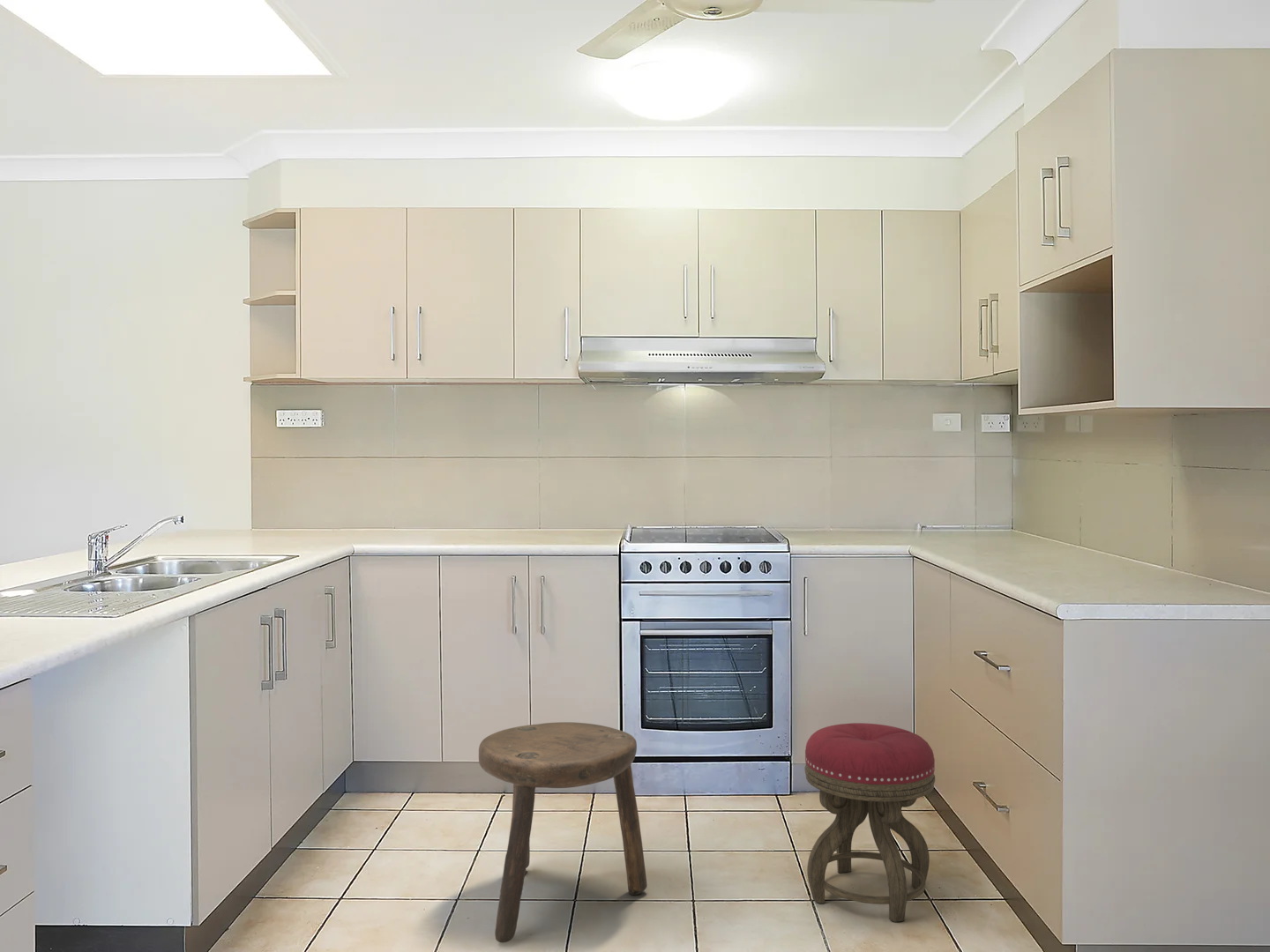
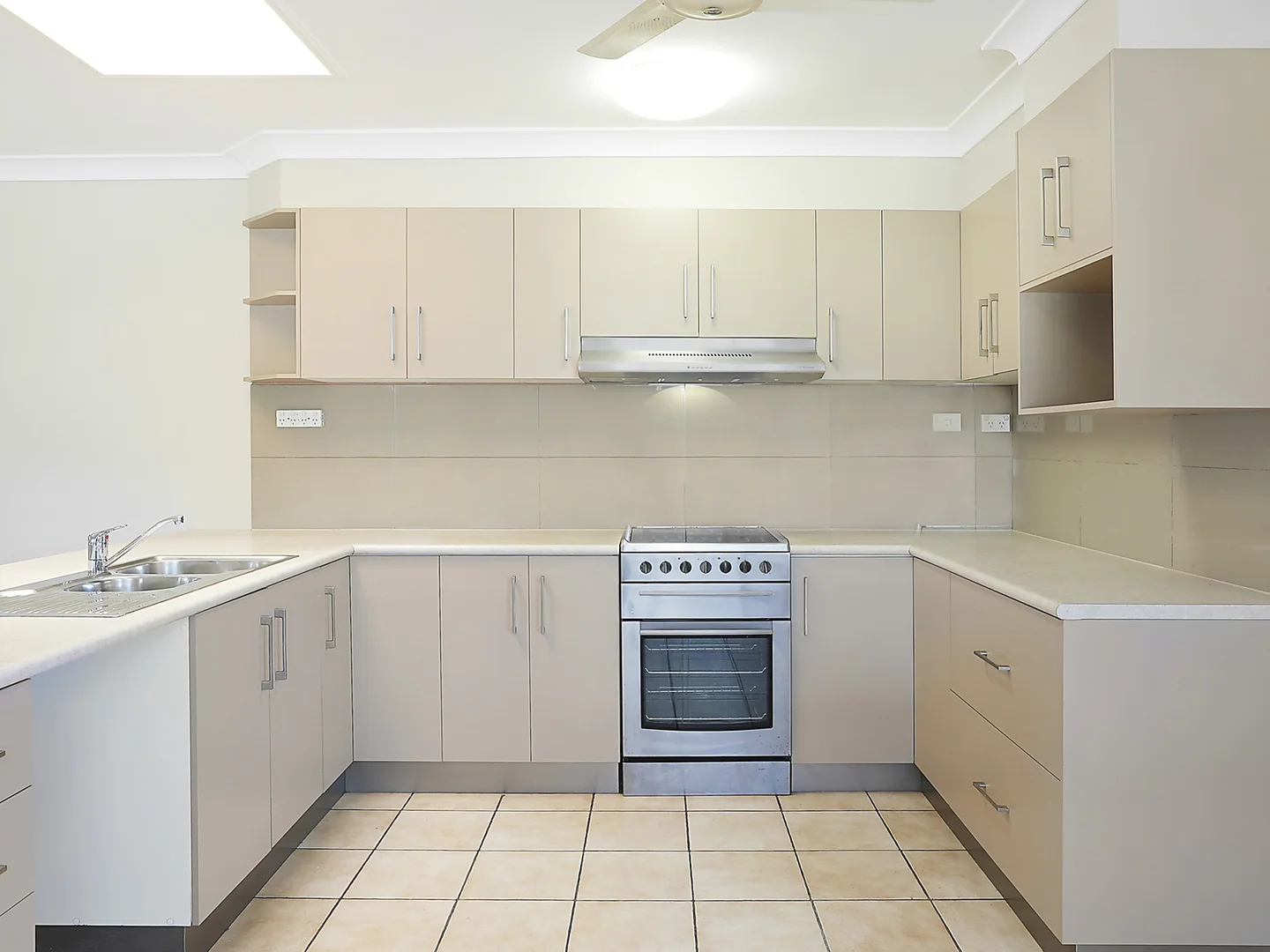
- stool [478,721,648,943]
- stool [803,722,936,923]
